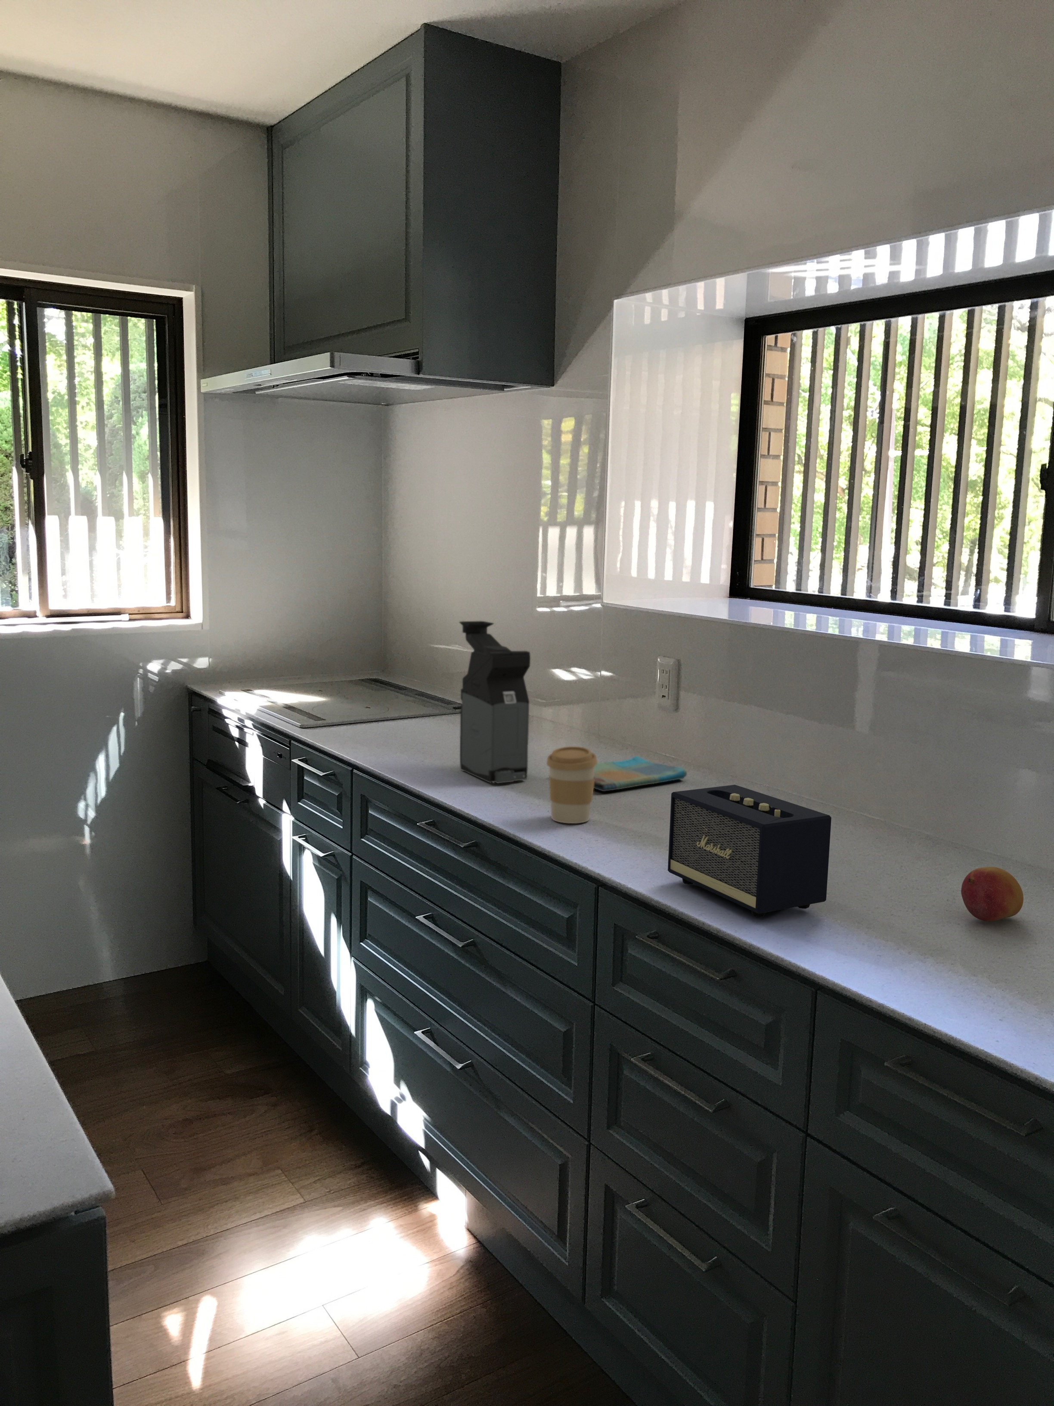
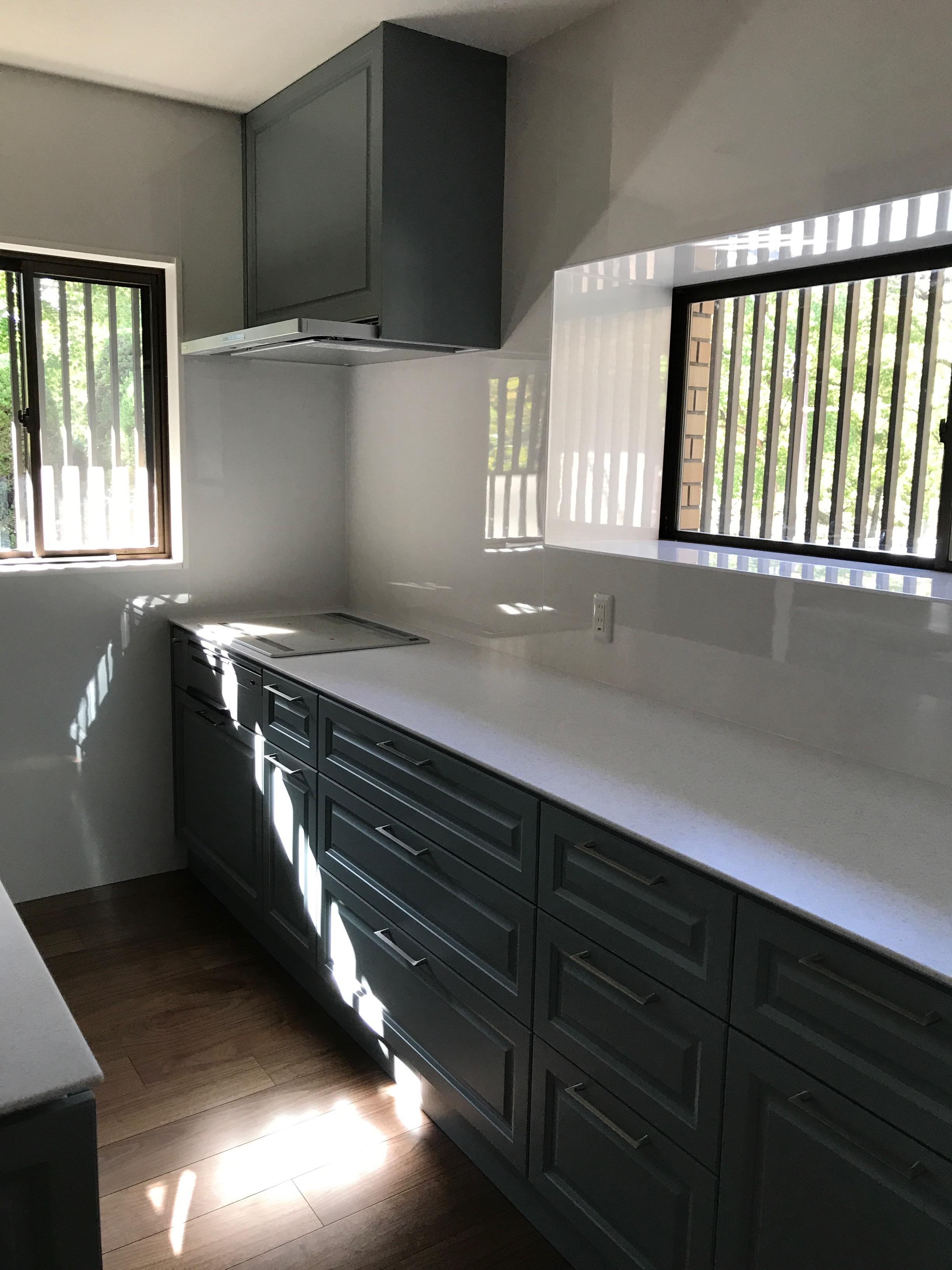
- fruit [961,866,1024,922]
- coffee cup [546,746,598,824]
- dish towel [593,755,688,792]
- coffee maker [458,621,530,784]
- speaker [668,785,831,918]
